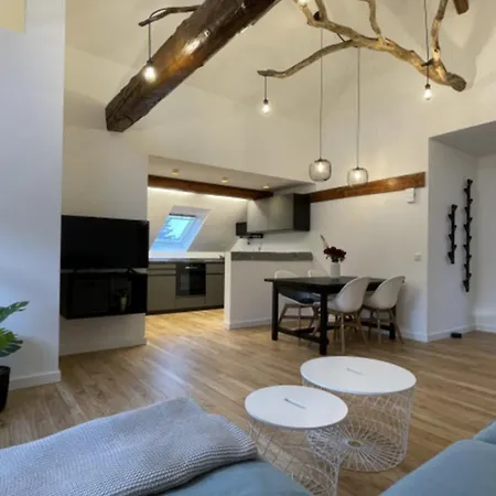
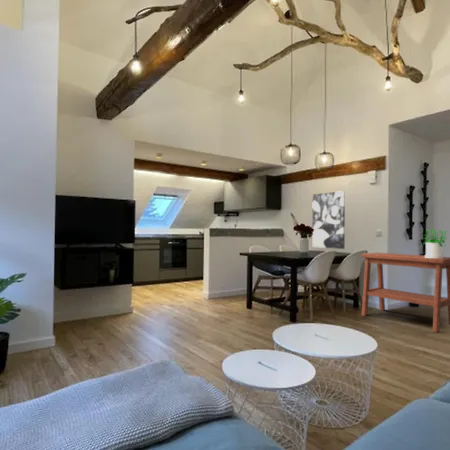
+ potted plant [423,227,448,258]
+ side table [360,252,450,334]
+ wall art [311,190,346,250]
